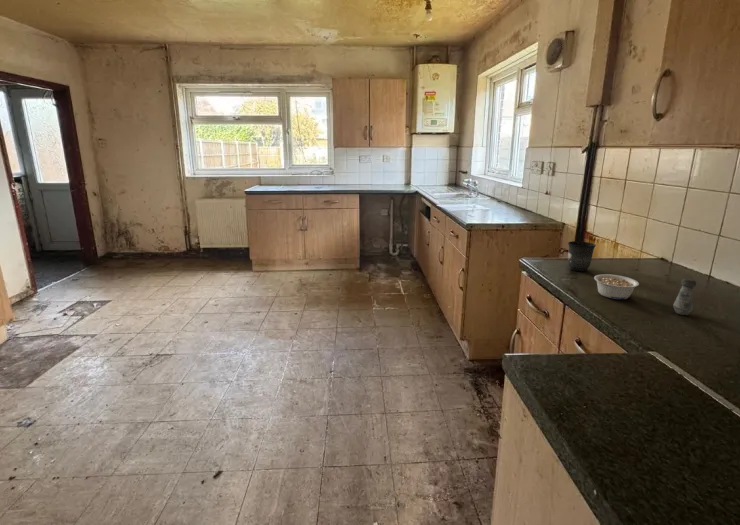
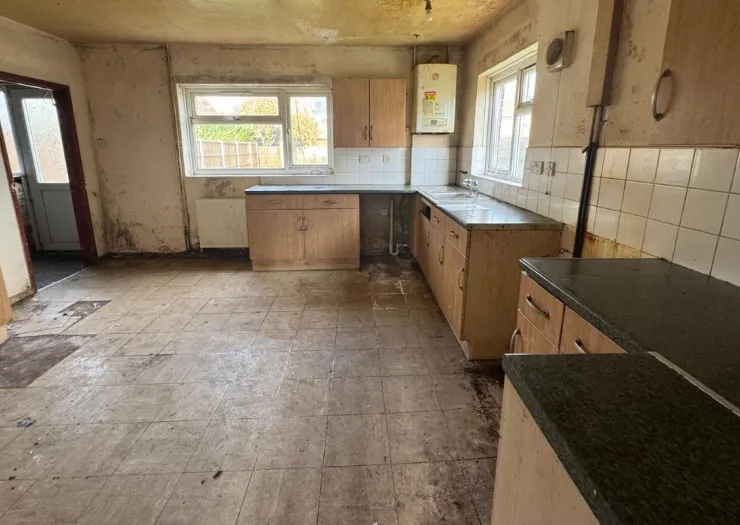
- salt shaker [672,278,697,316]
- legume [593,273,640,300]
- mug [567,240,597,272]
